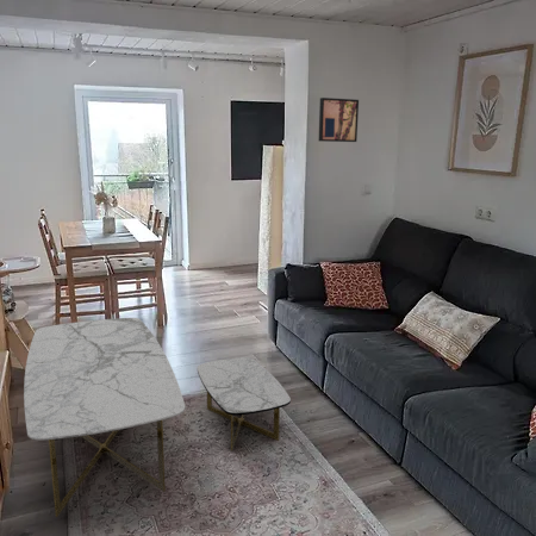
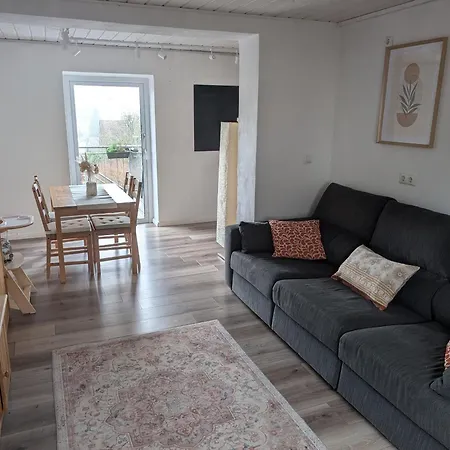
- coffee table [23,317,292,518]
- wall art [318,96,360,143]
